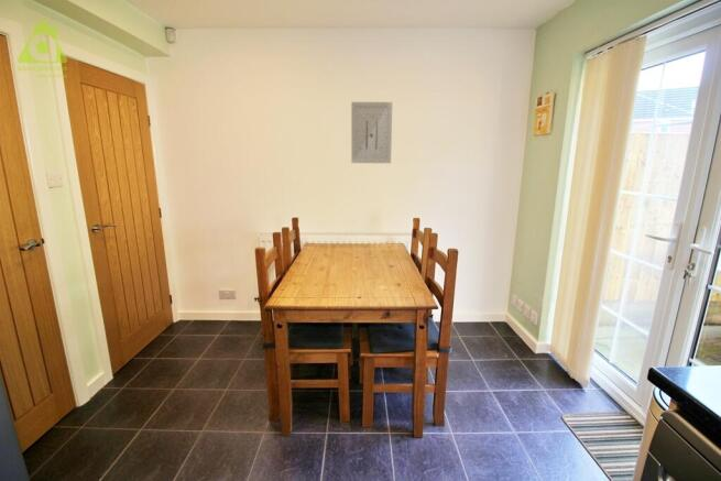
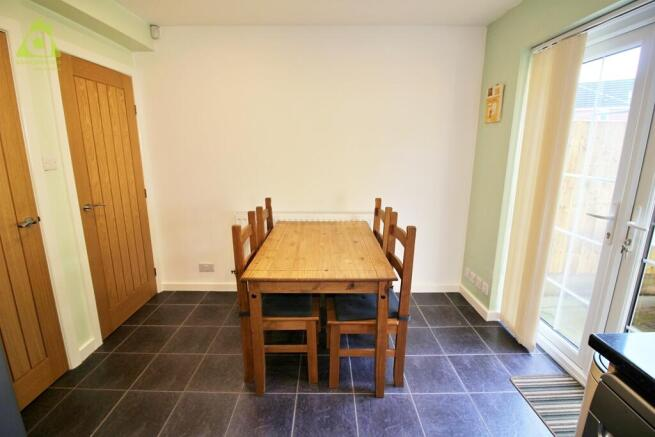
- wall art [350,101,393,164]
